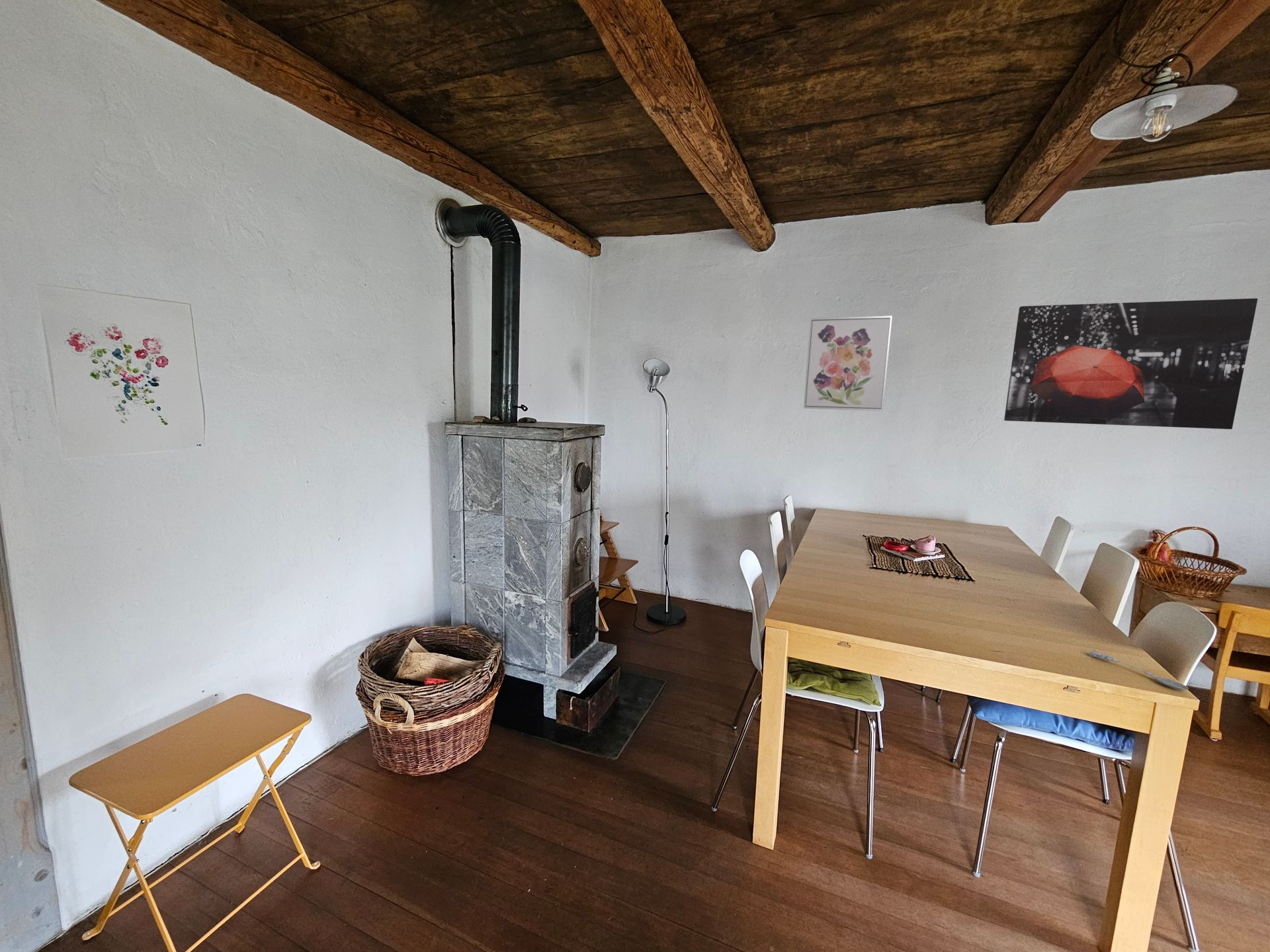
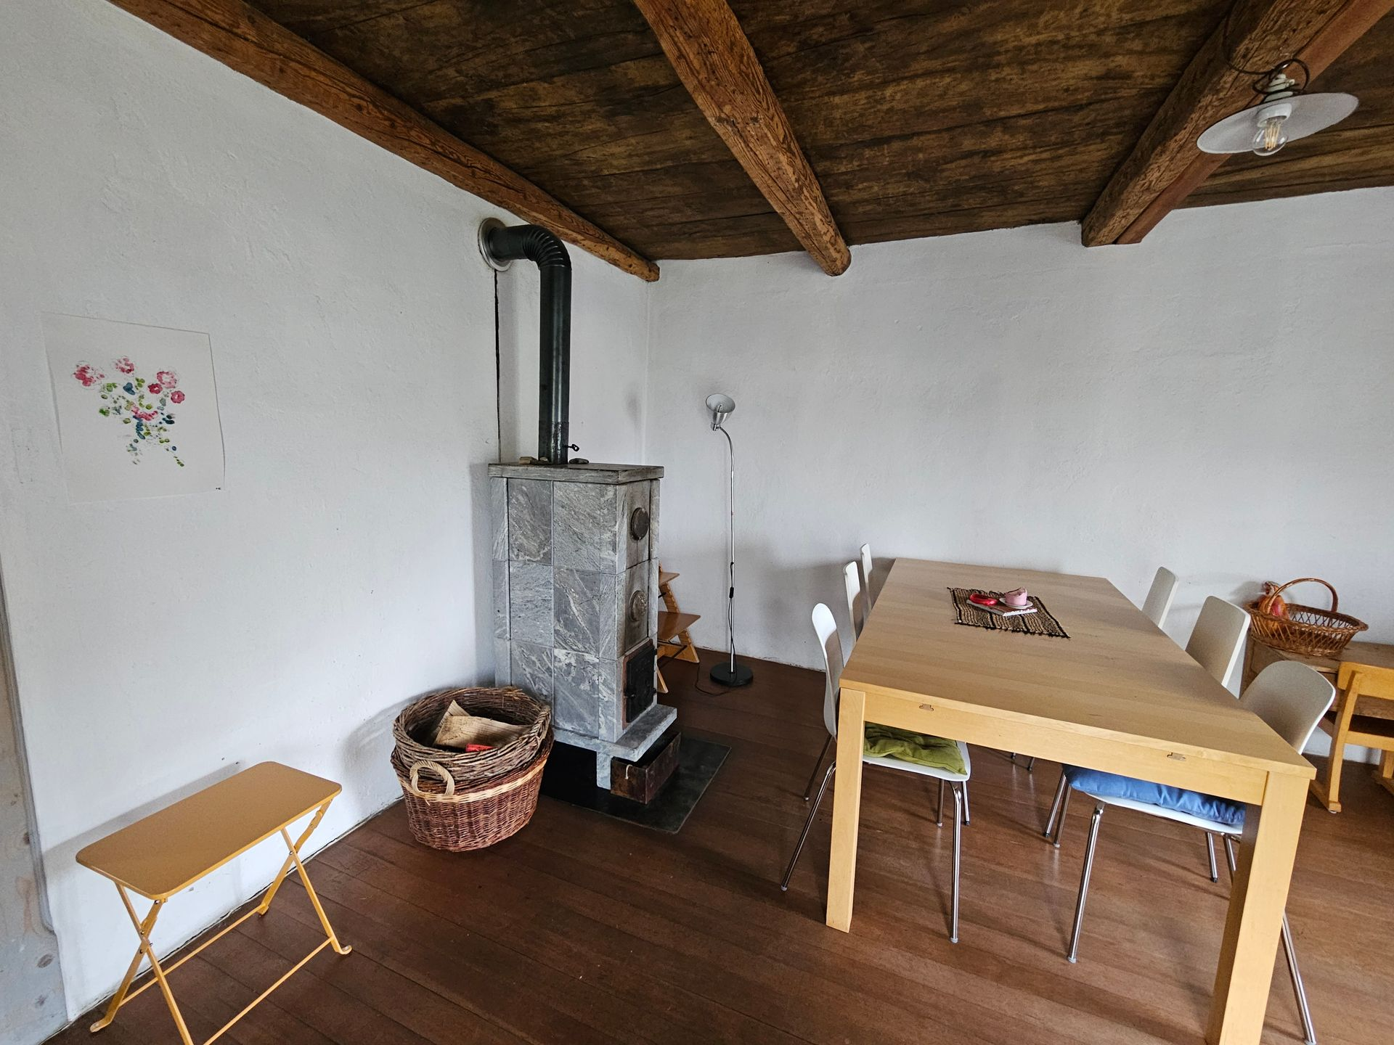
- wall art [803,315,893,412]
- wall art [1003,298,1258,430]
- soupspoon [1089,649,1189,690]
